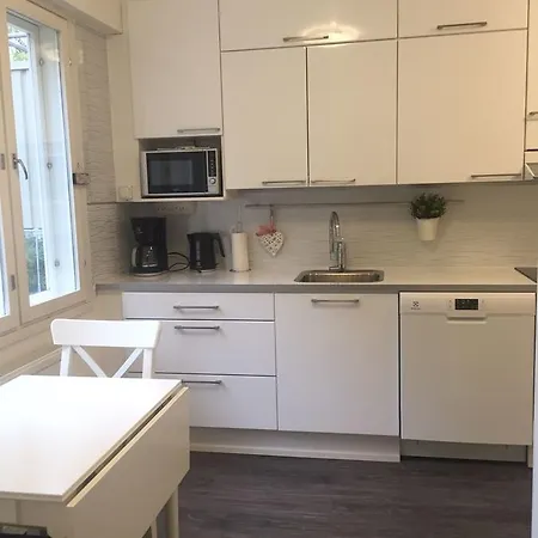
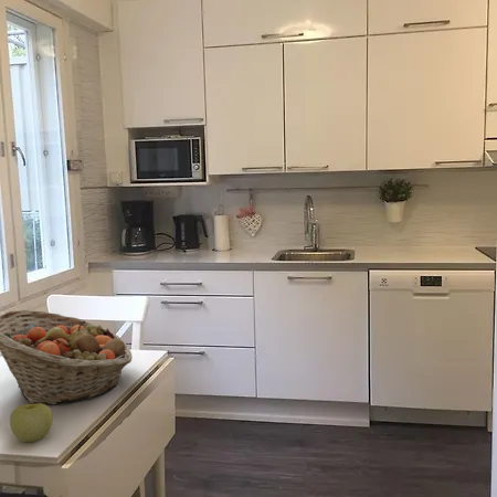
+ fruit basket [0,309,134,405]
+ apple [9,403,54,443]
